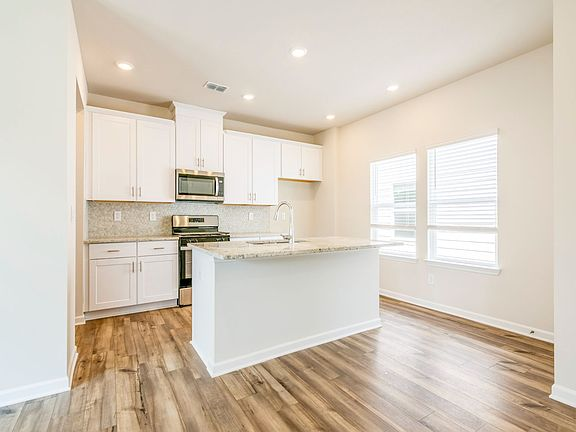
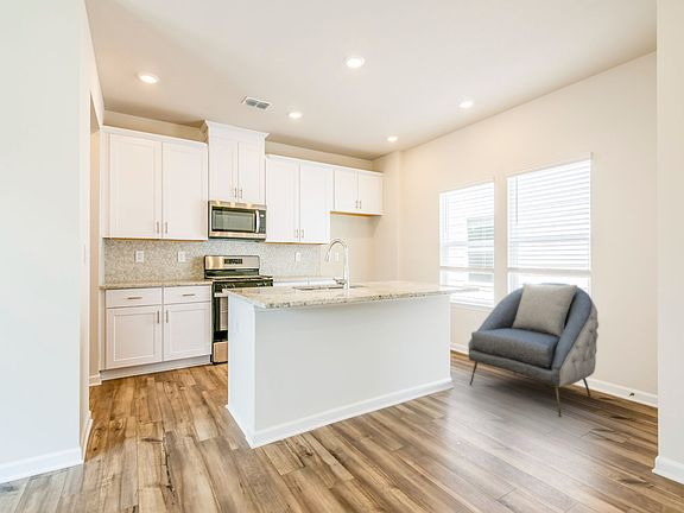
+ armchair [467,281,600,418]
